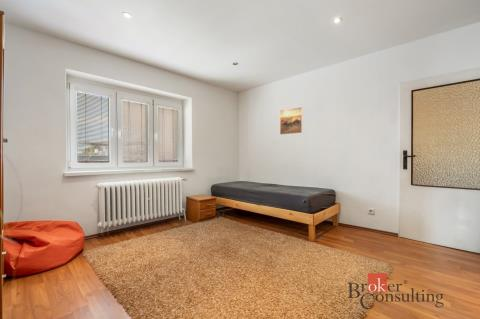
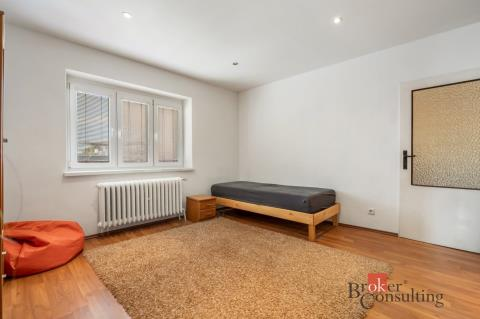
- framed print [279,106,304,136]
